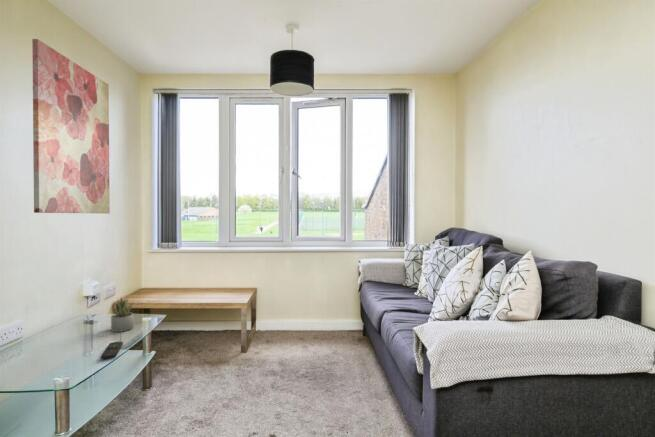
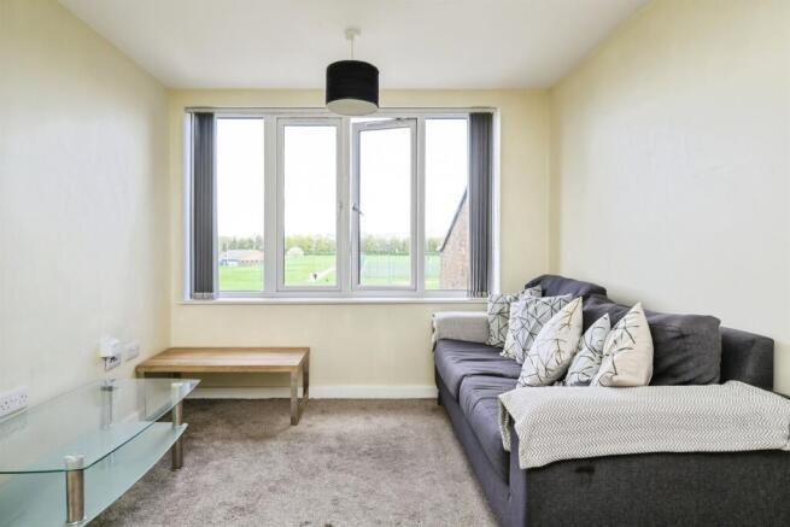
- succulent plant [110,296,135,333]
- wall art [31,38,111,215]
- remote control [100,341,124,360]
